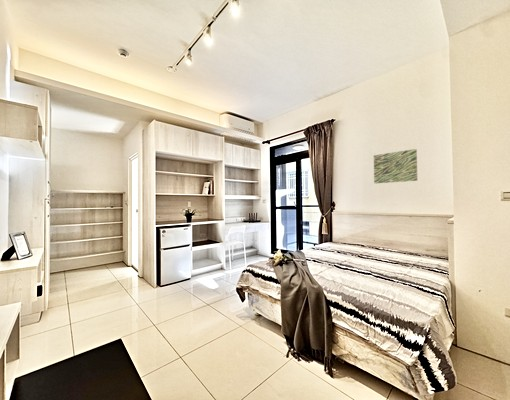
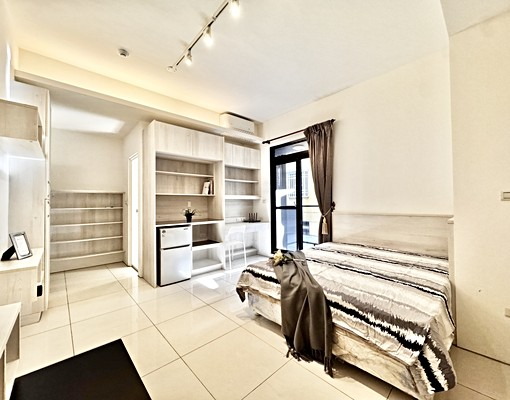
- wall art [373,148,418,185]
